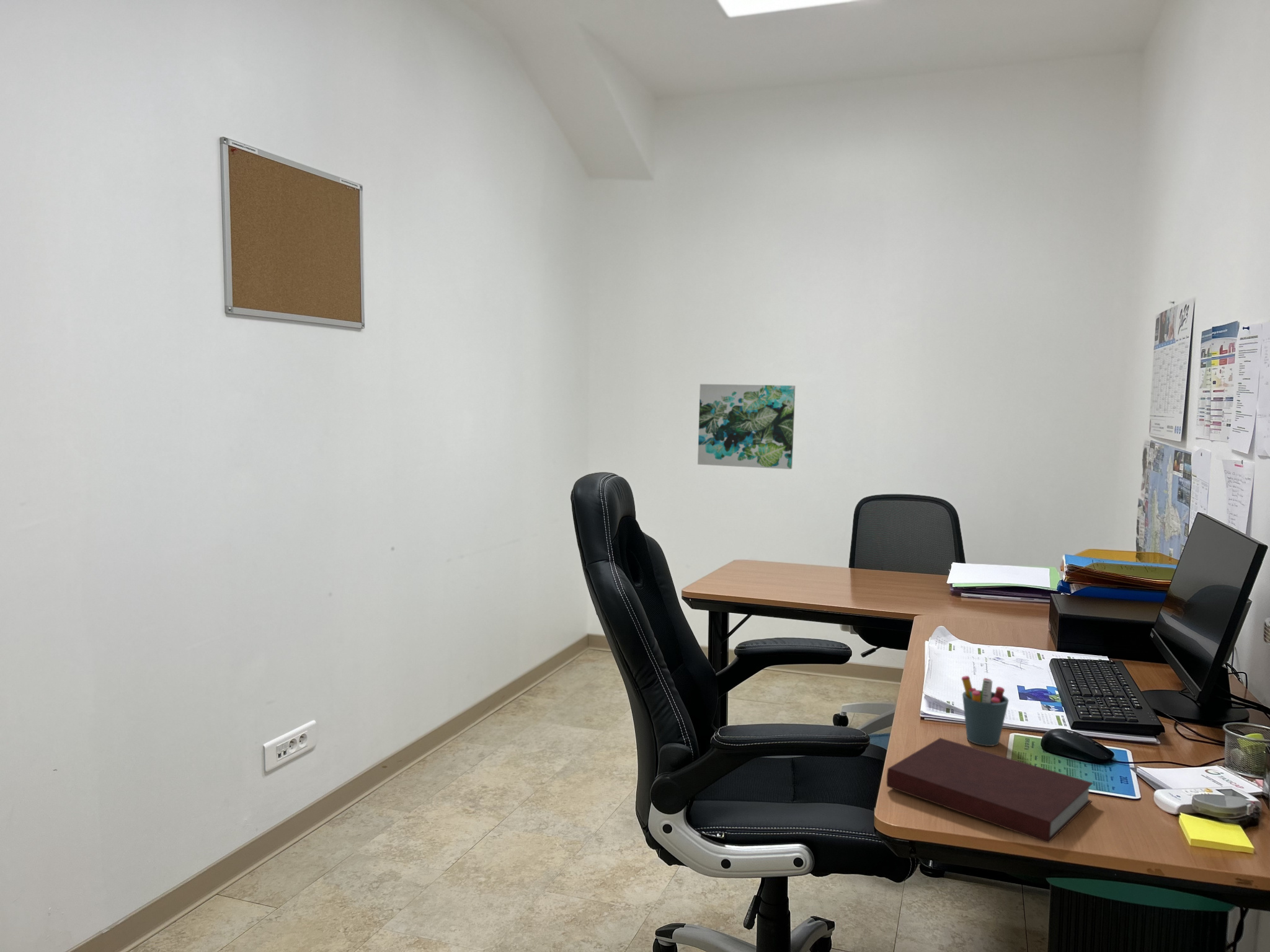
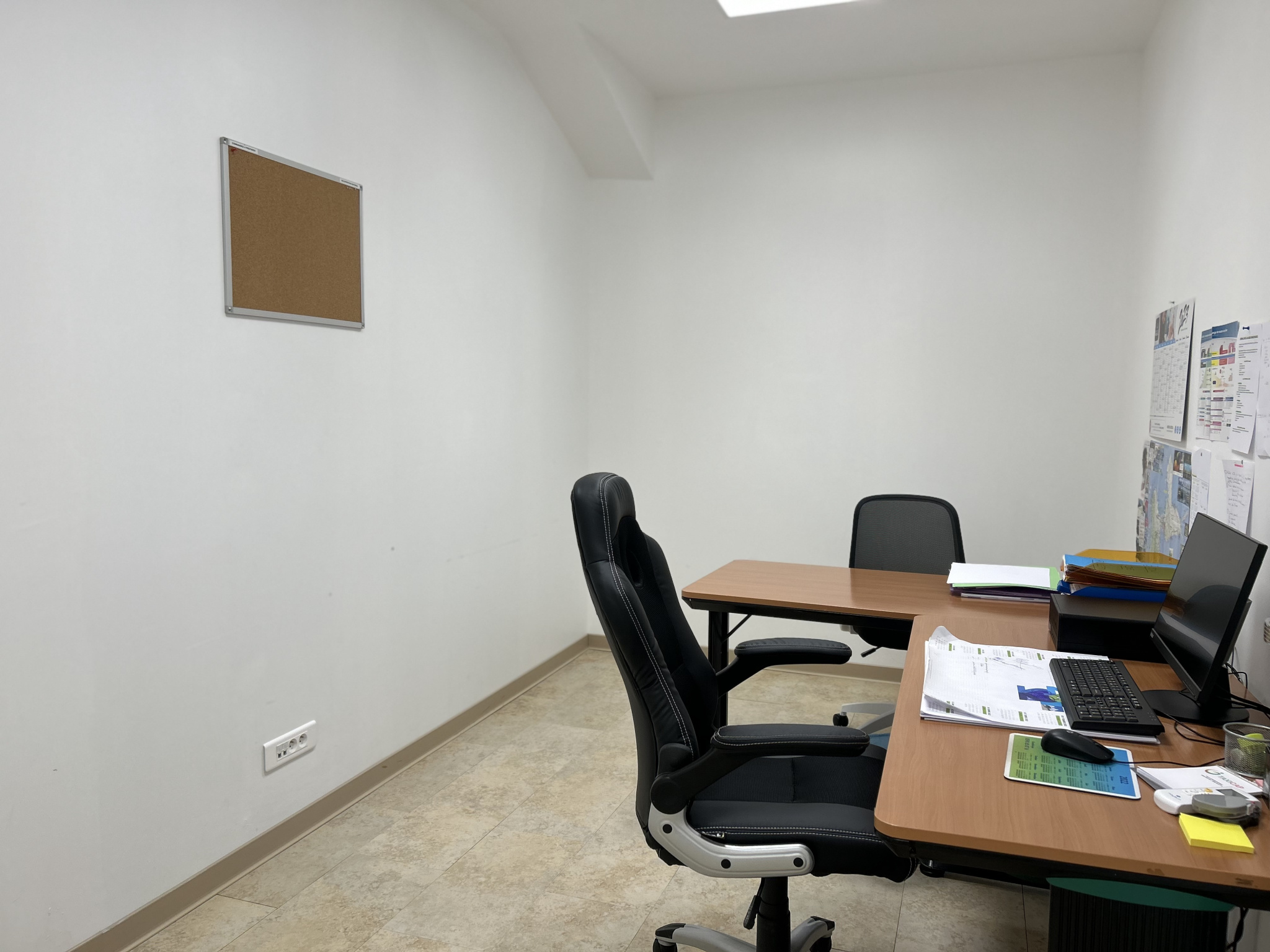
- pen holder [961,675,1010,747]
- notebook [886,738,1094,844]
- wall art [697,383,796,470]
